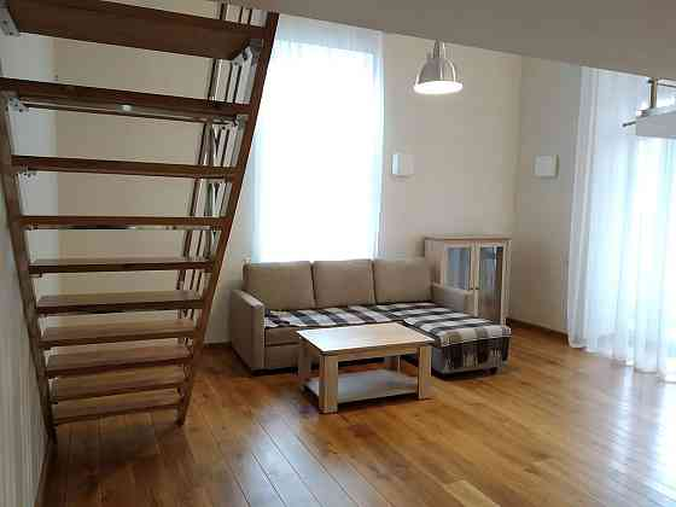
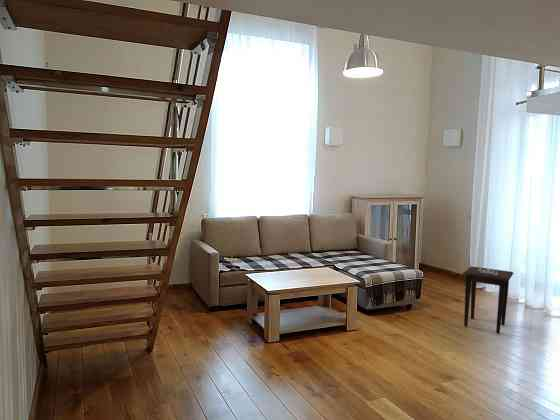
+ side table [461,265,514,334]
